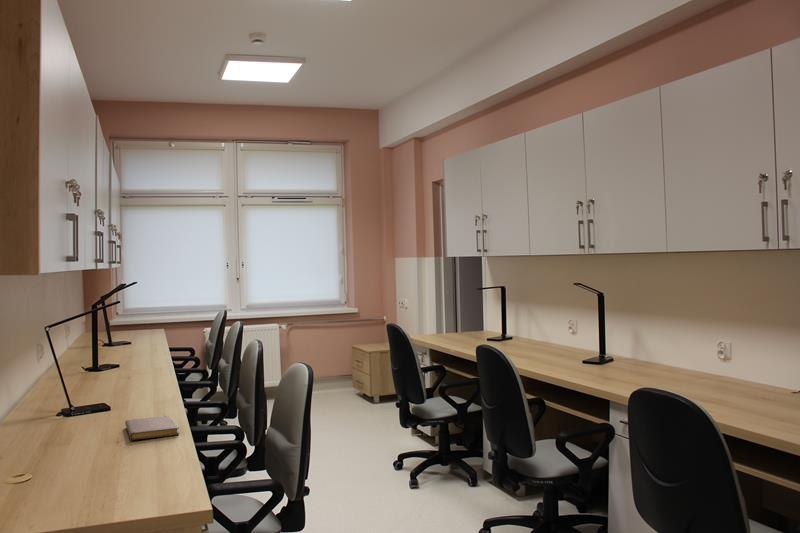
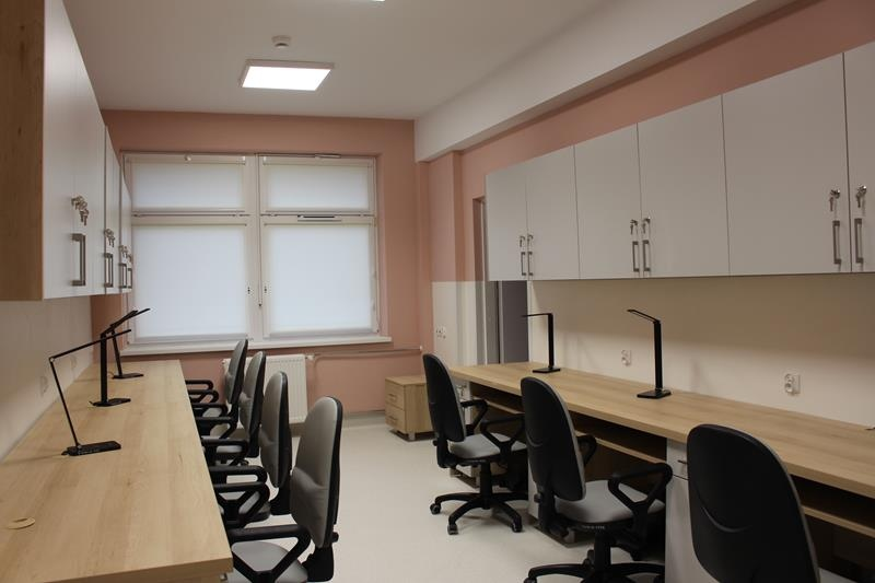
- notebook [124,415,180,441]
